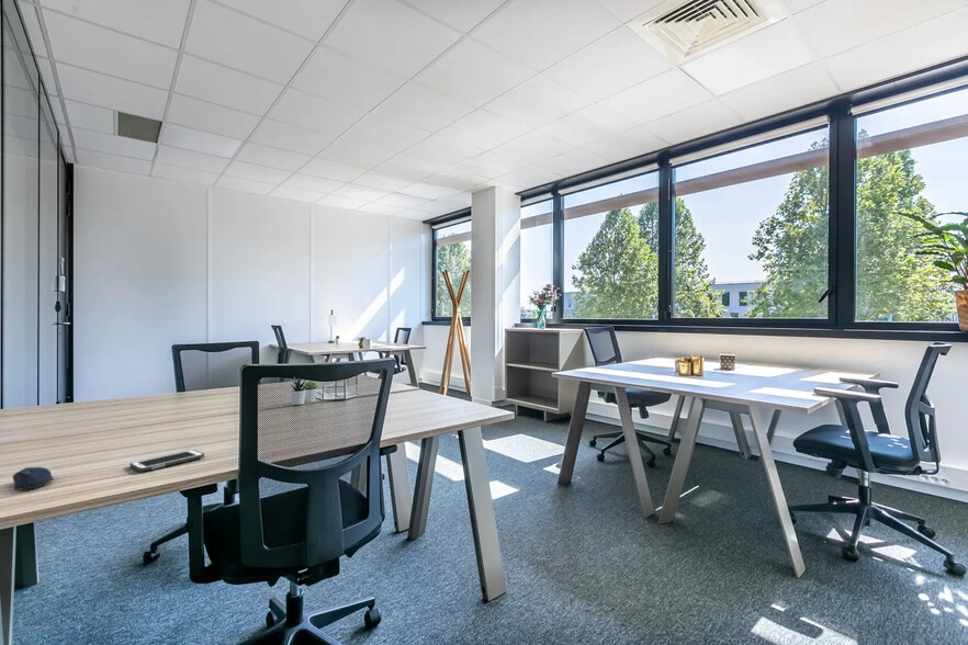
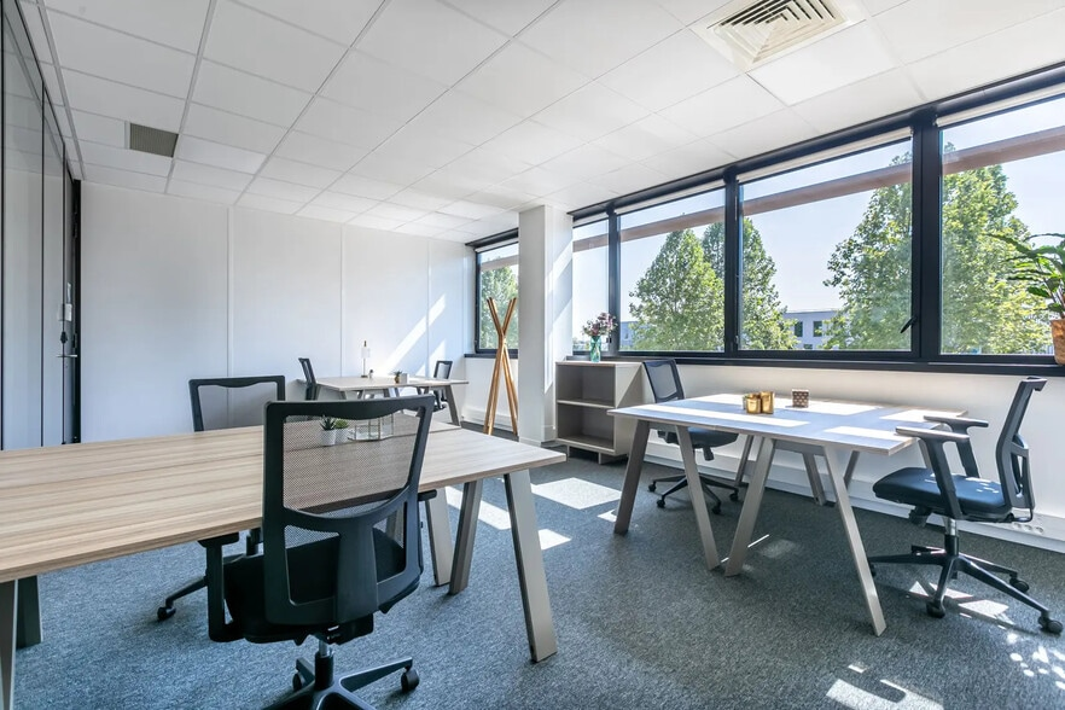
- cell phone [130,449,205,473]
- computer mouse [12,466,55,490]
